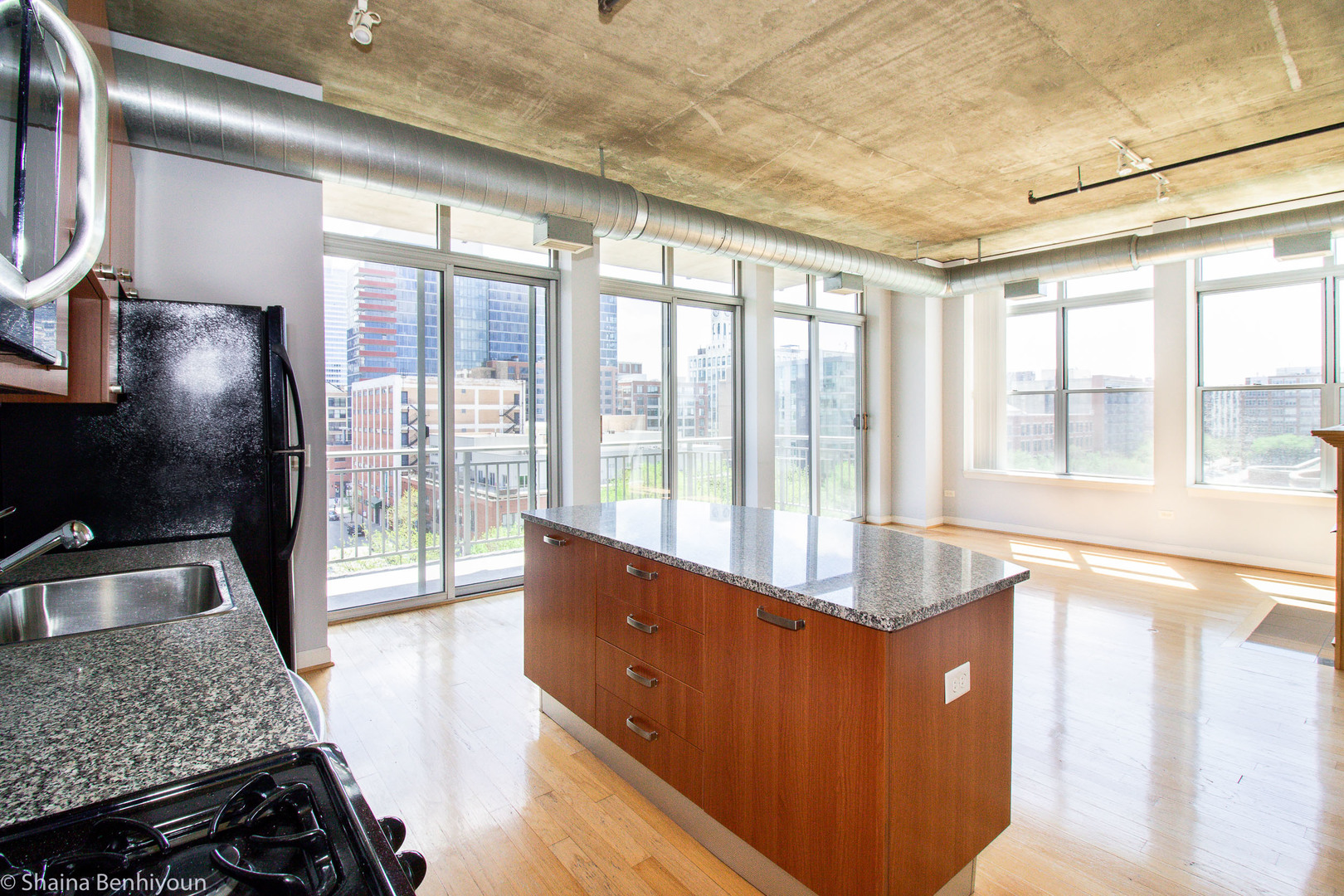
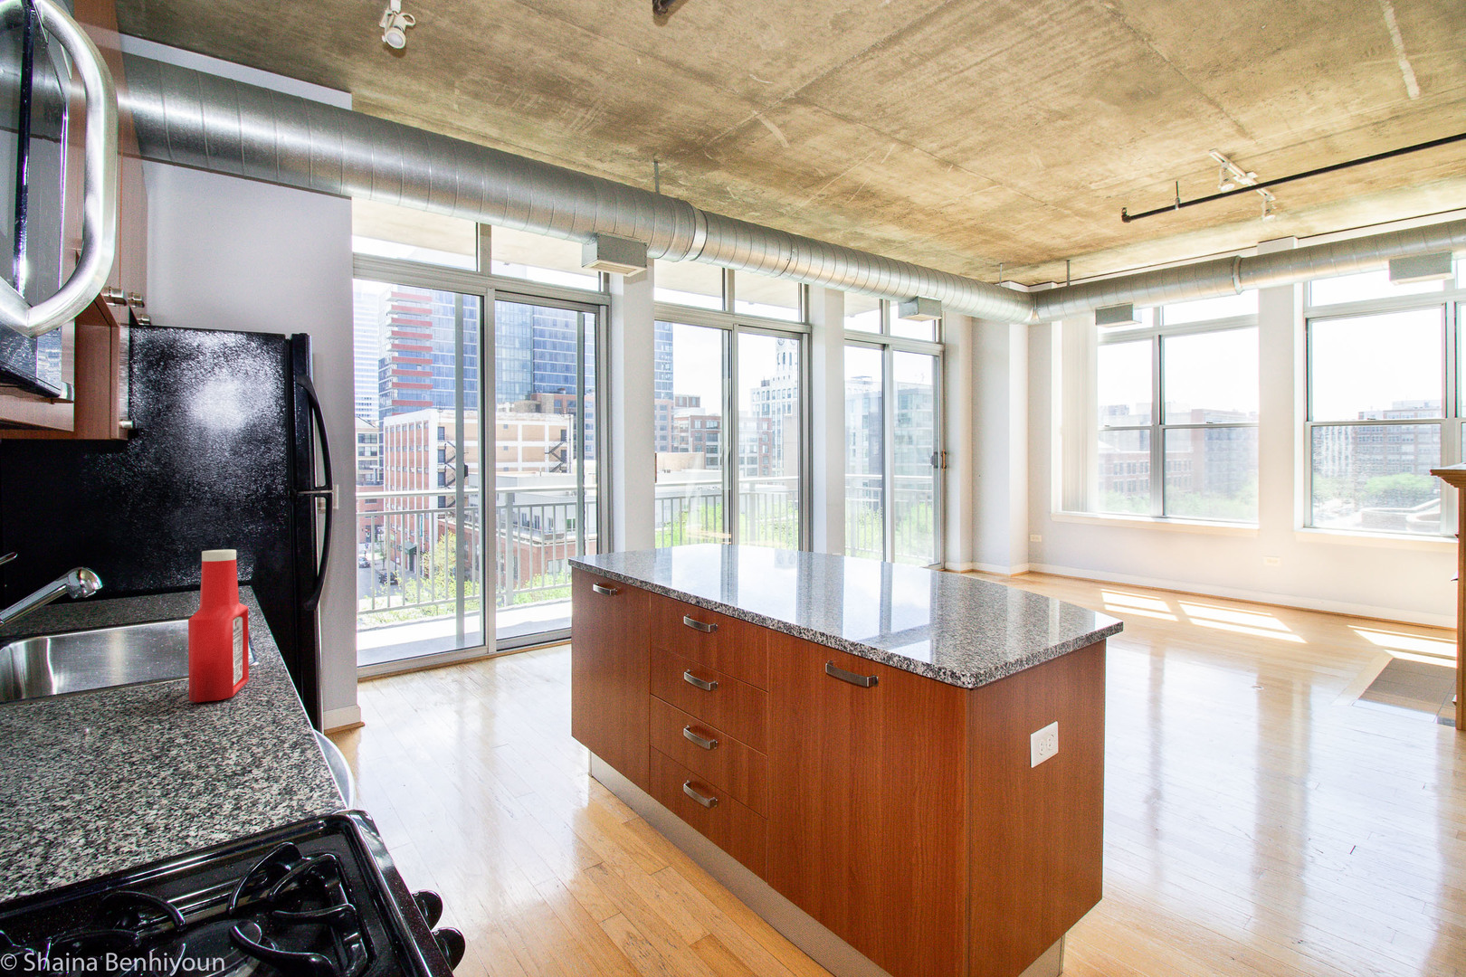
+ soap bottle [188,550,250,703]
